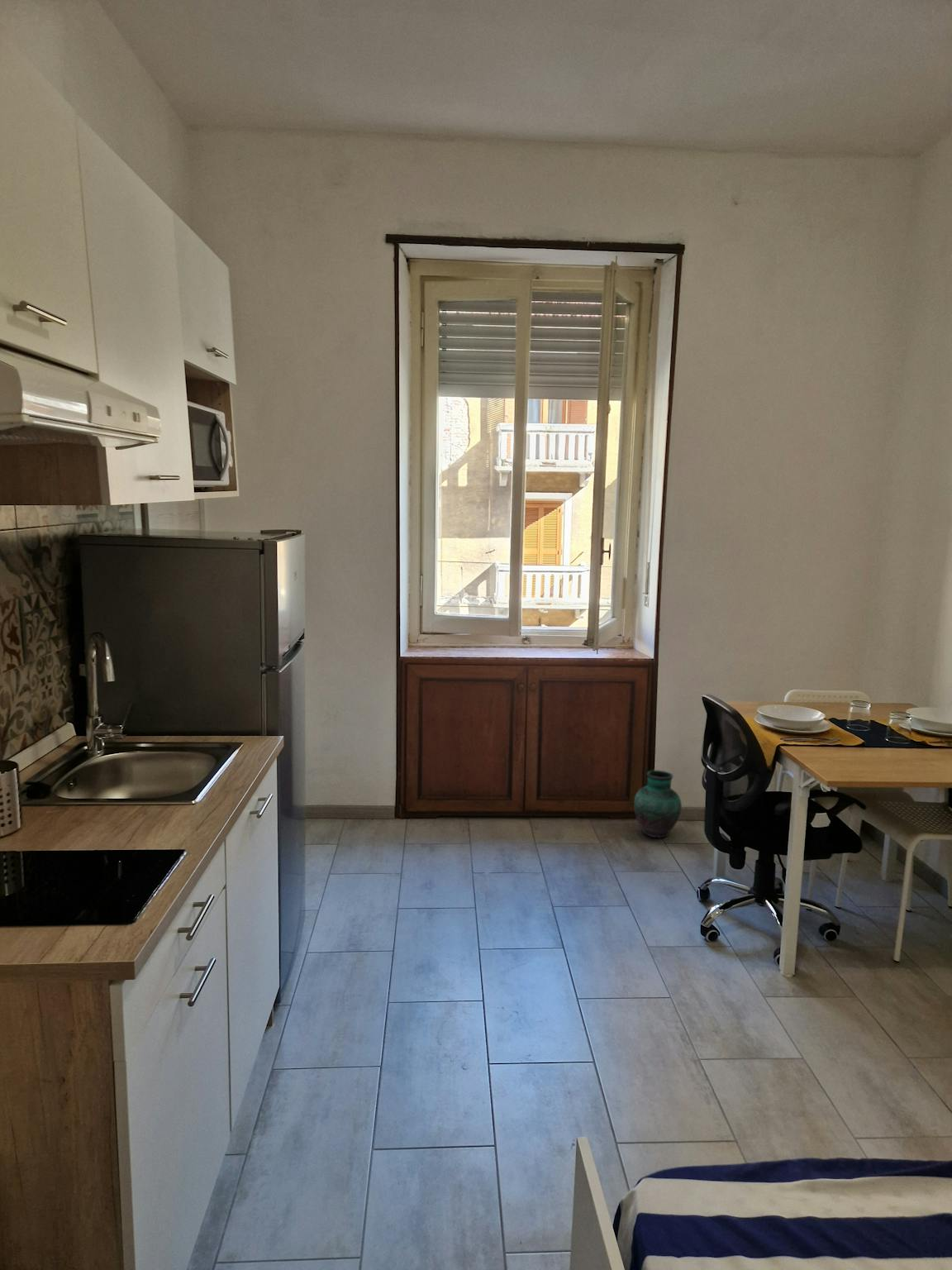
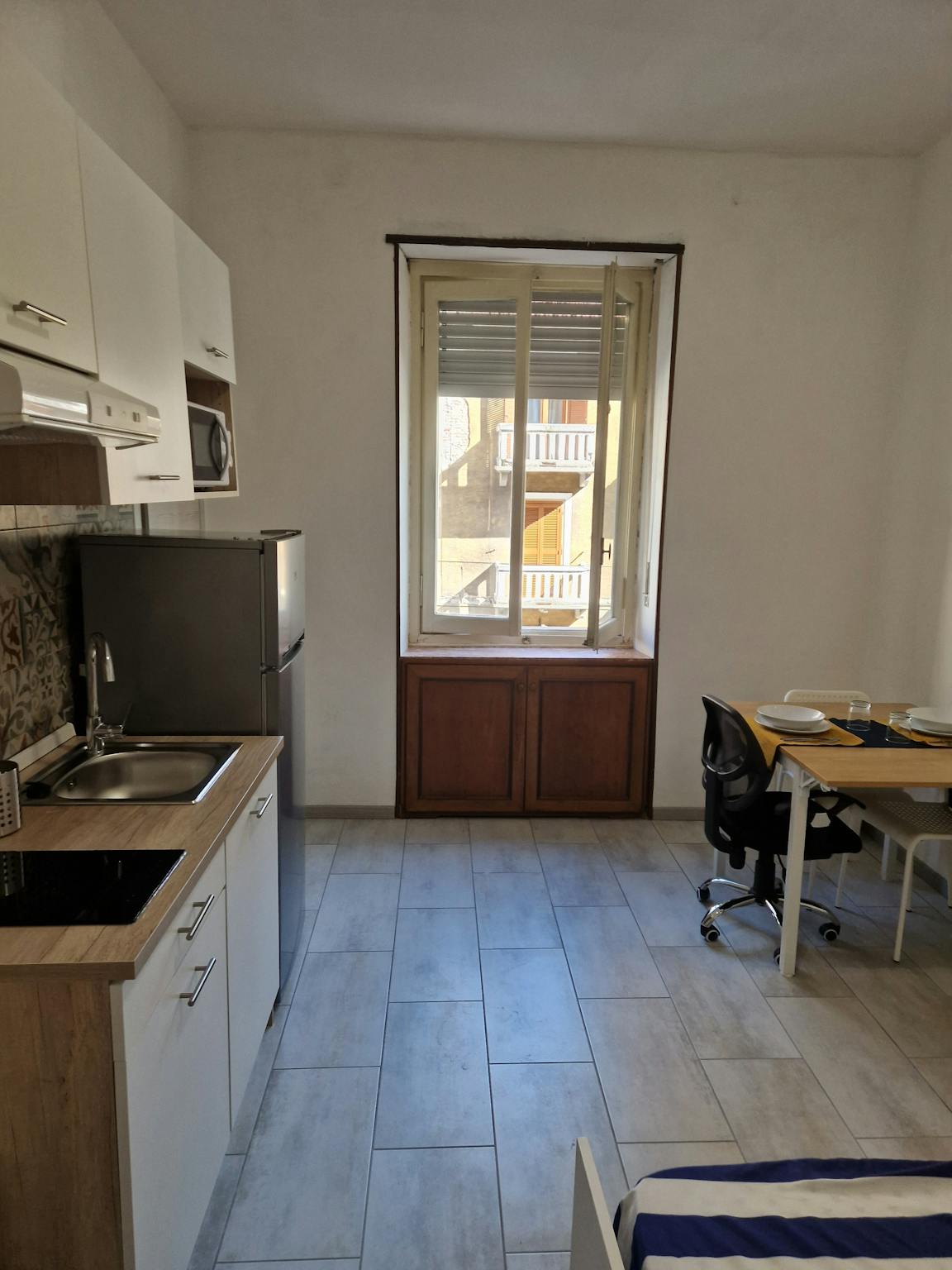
- vase [633,770,683,839]
